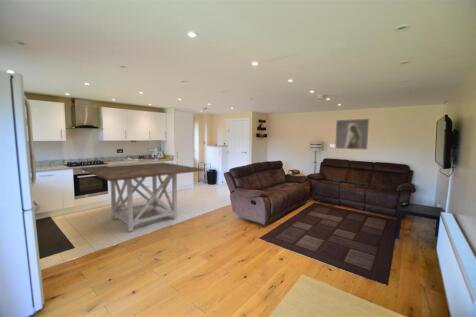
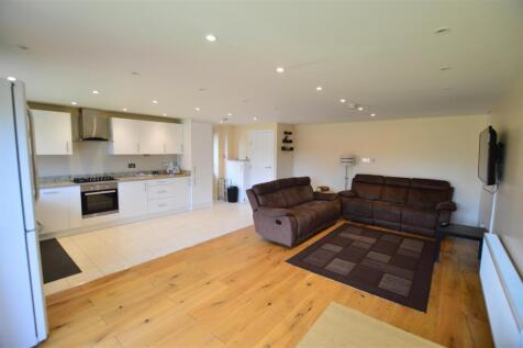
- dining table [80,161,206,233]
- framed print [334,118,370,151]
